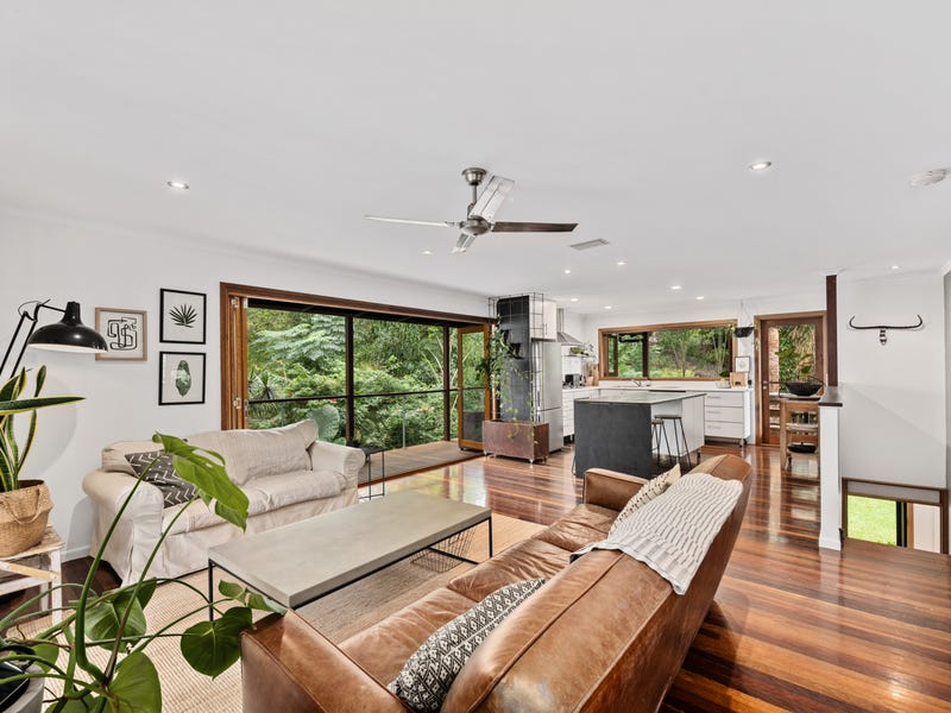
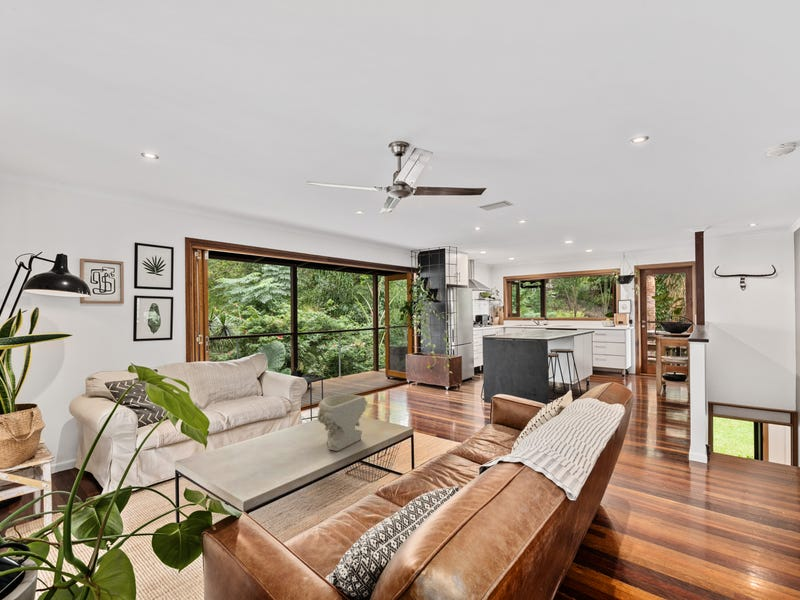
+ decorative bowl [316,394,369,452]
